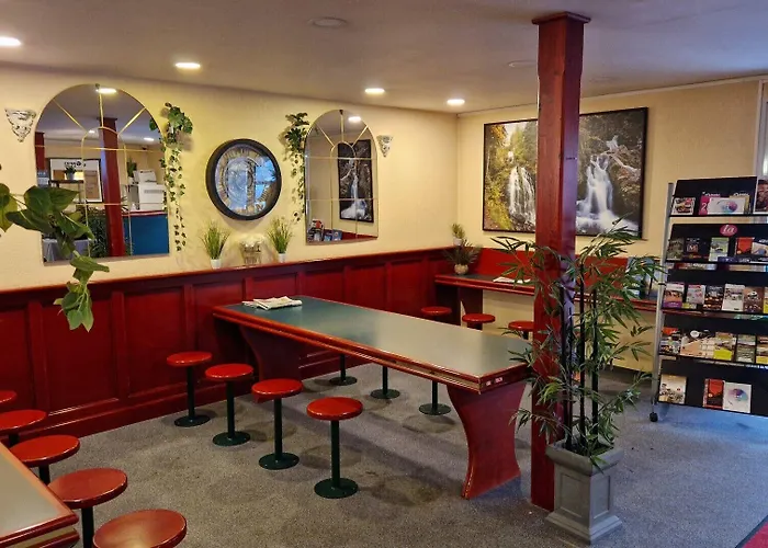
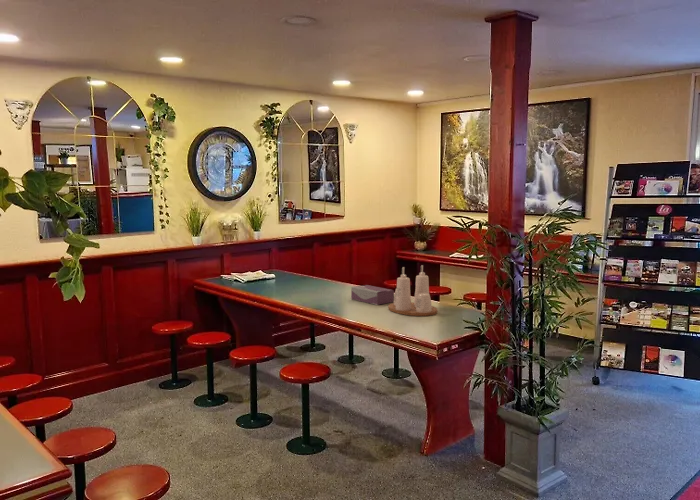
+ condiment set [387,264,438,317]
+ tissue box [350,284,395,306]
